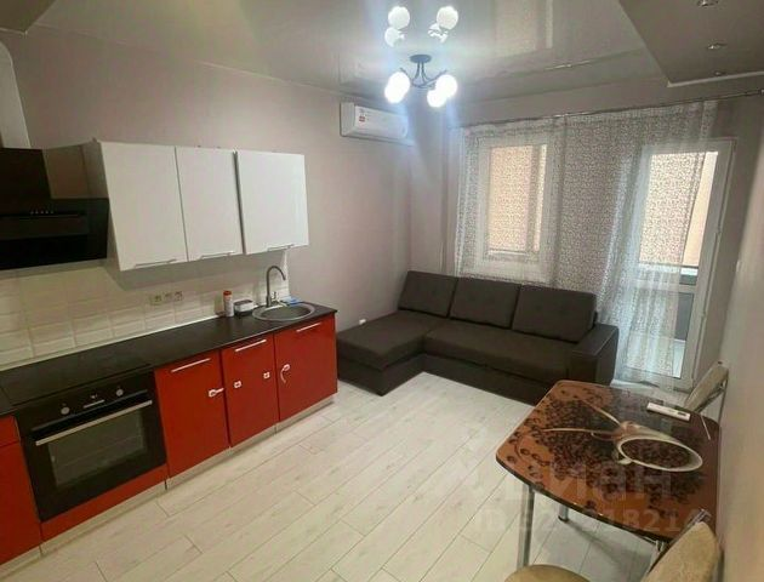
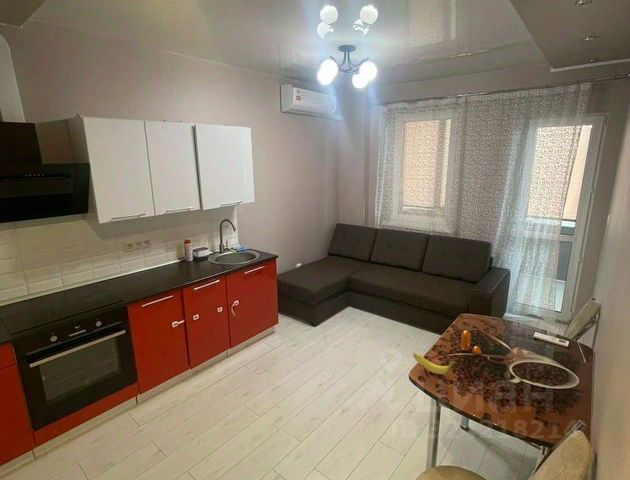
+ pepper shaker [460,330,482,355]
+ banana [412,352,456,375]
